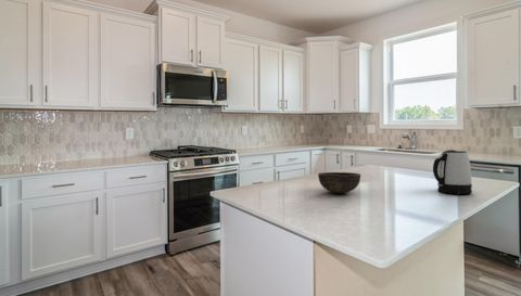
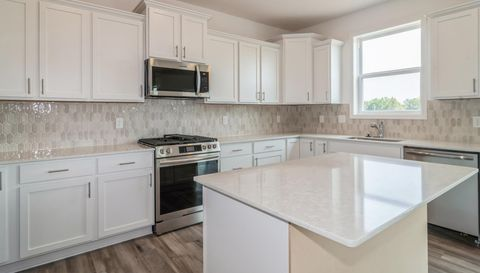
- kettle [432,149,473,195]
- bowl [317,171,361,194]
